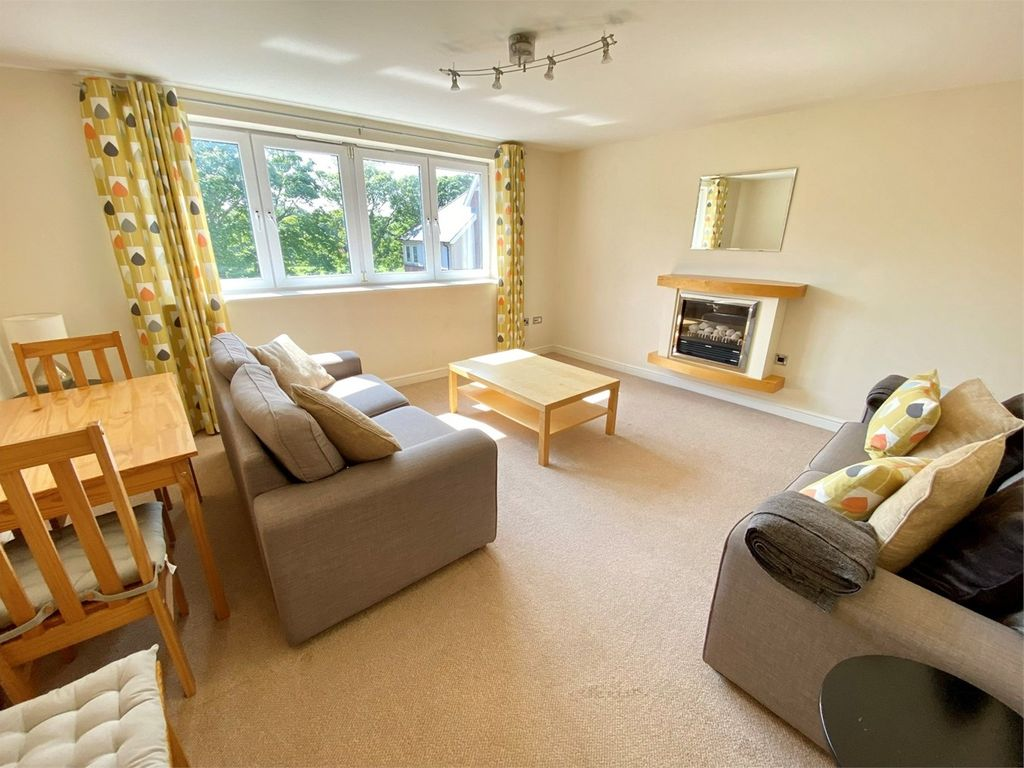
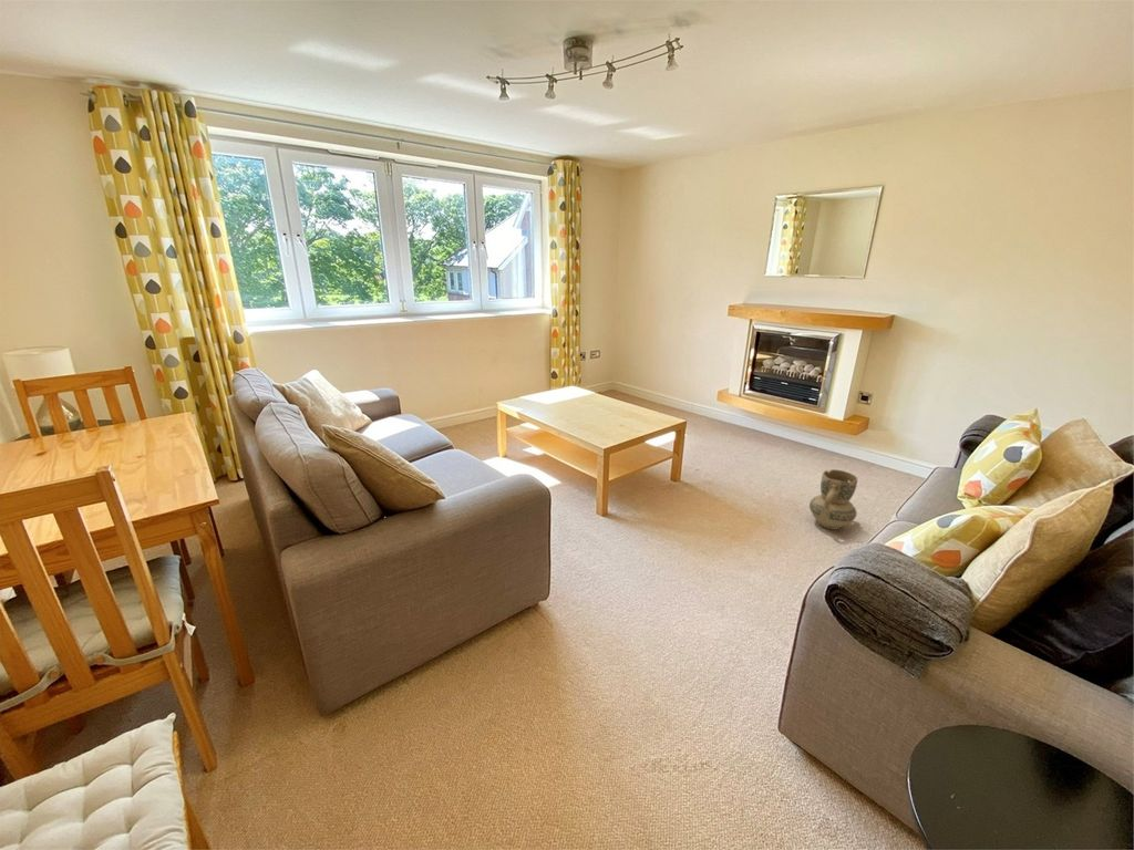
+ ceramic jug [808,468,858,531]
